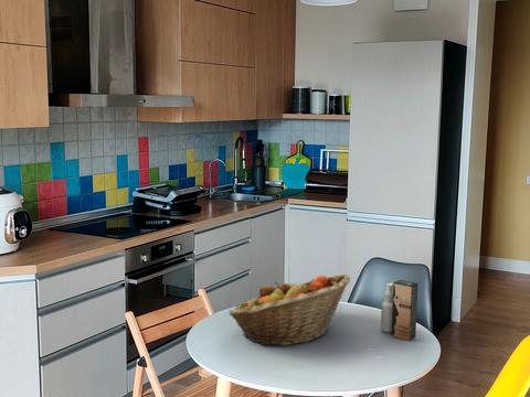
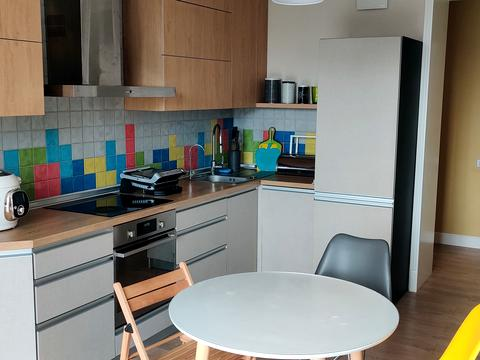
- spray bottle [380,279,418,342]
- fruit basket [227,273,351,346]
